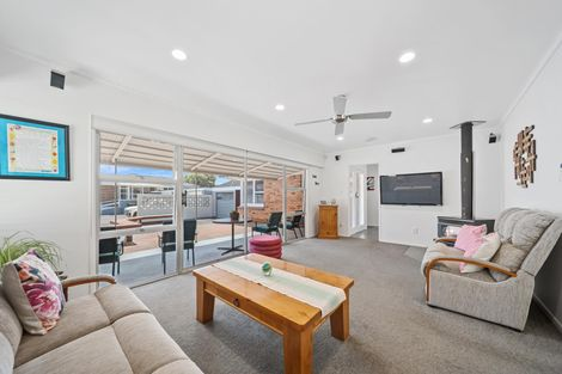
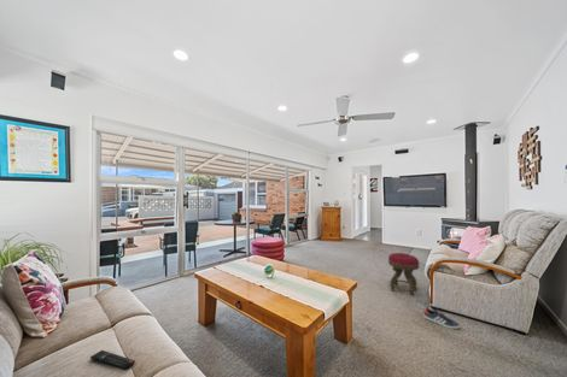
+ stool [387,252,420,296]
+ remote control [89,349,136,371]
+ sneaker [422,306,461,330]
